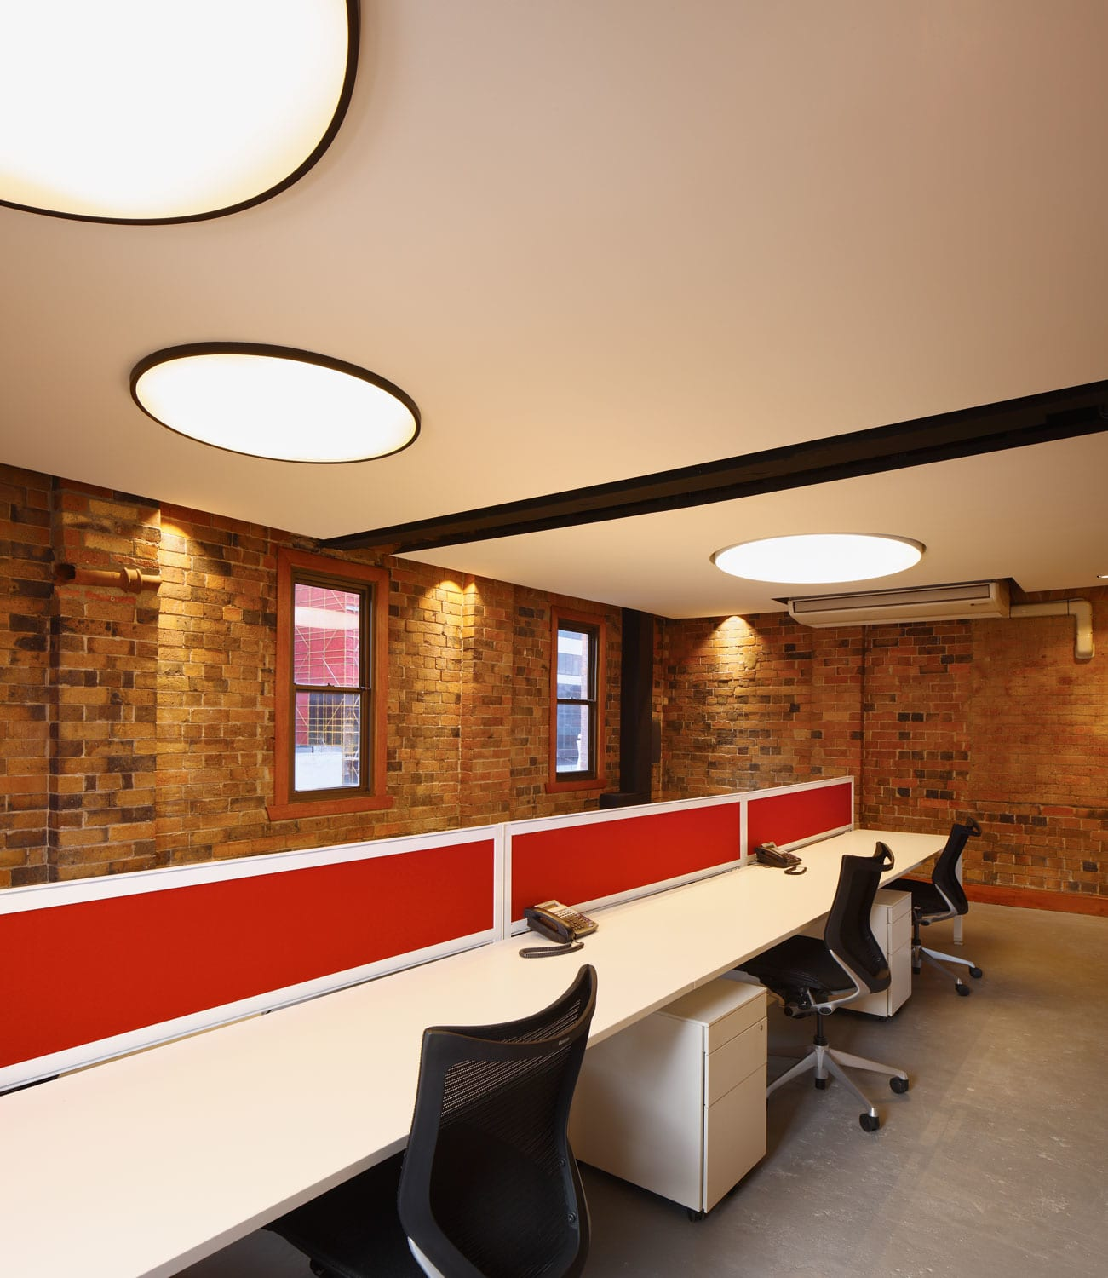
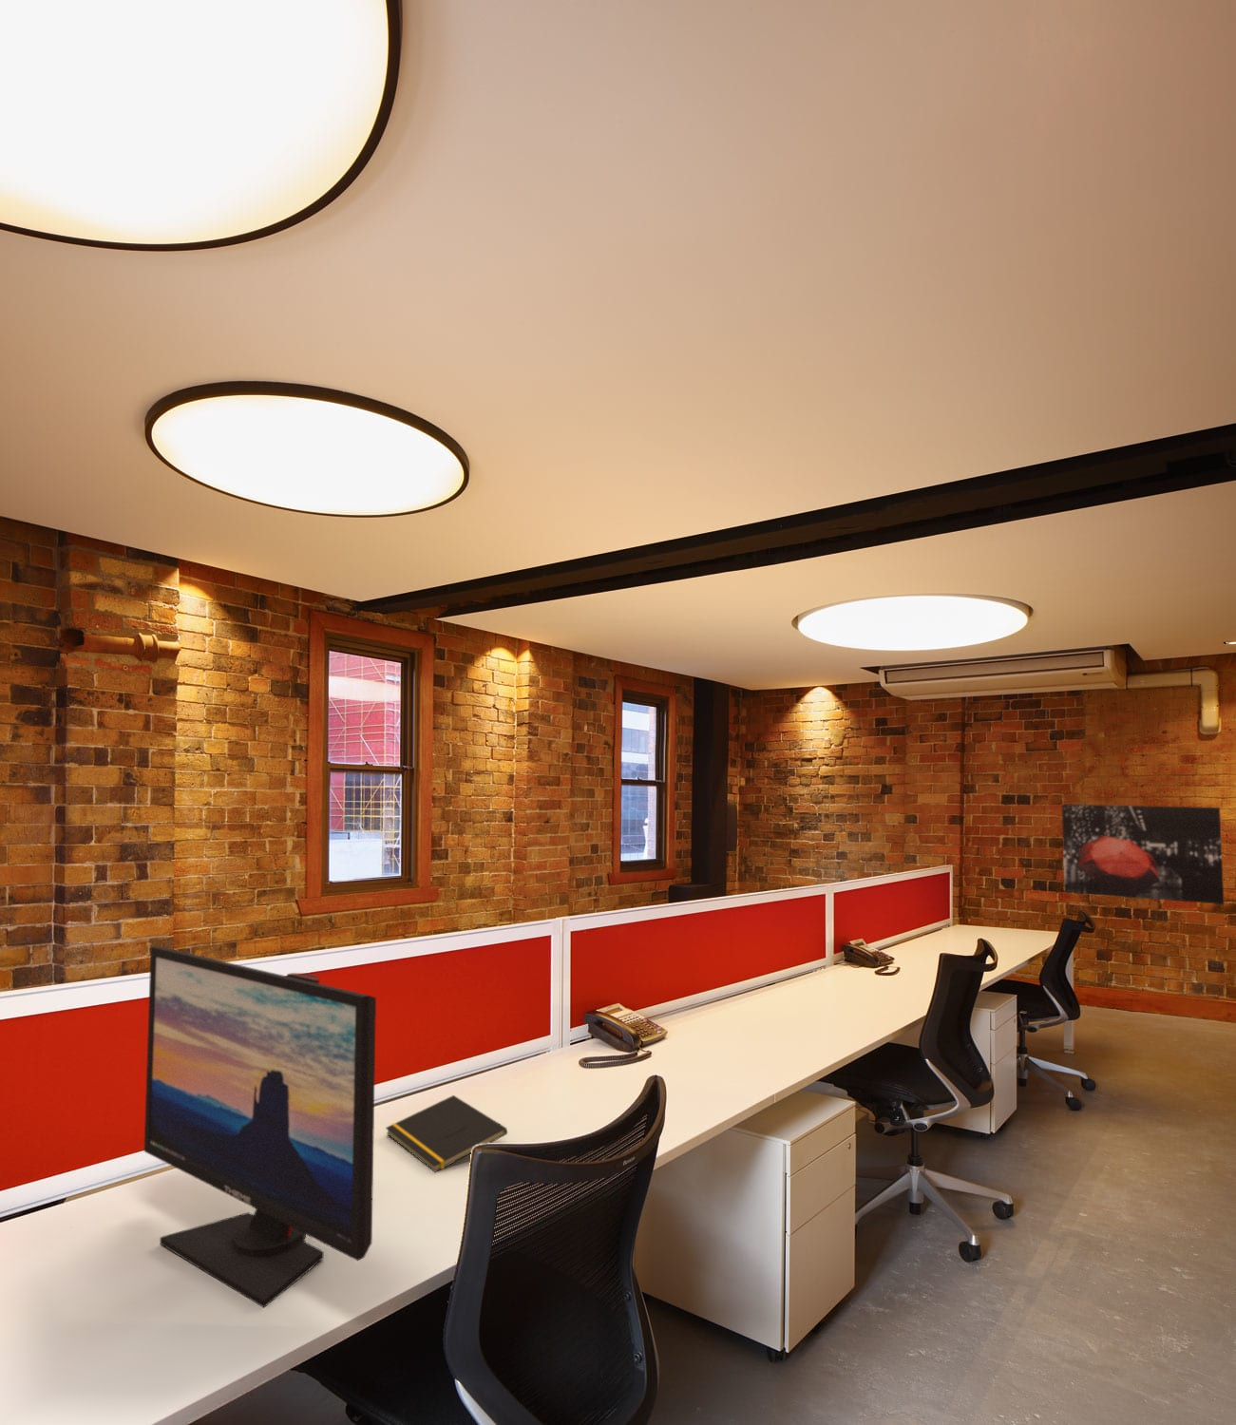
+ notepad [385,1094,508,1173]
+ wall art [1062,803,1225,905]
+ computer monitor [143,945,377,1309]
